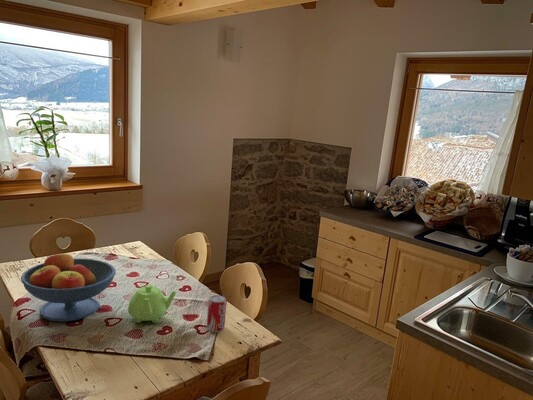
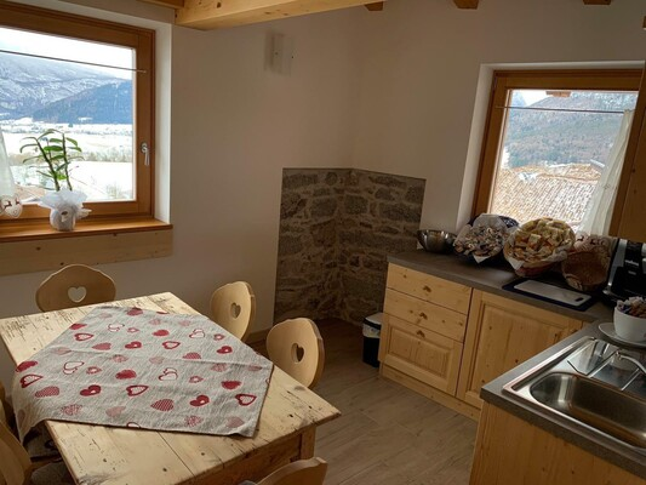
- beverage can [206,294,227,333]
- fruit bowl [20,250,116,323]
- teapot [127,283,177,324]
